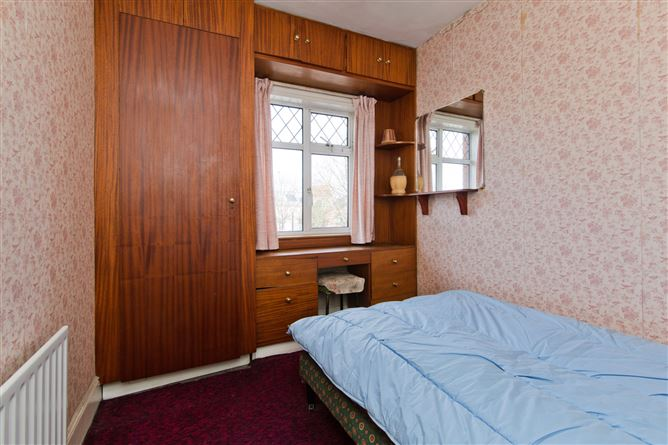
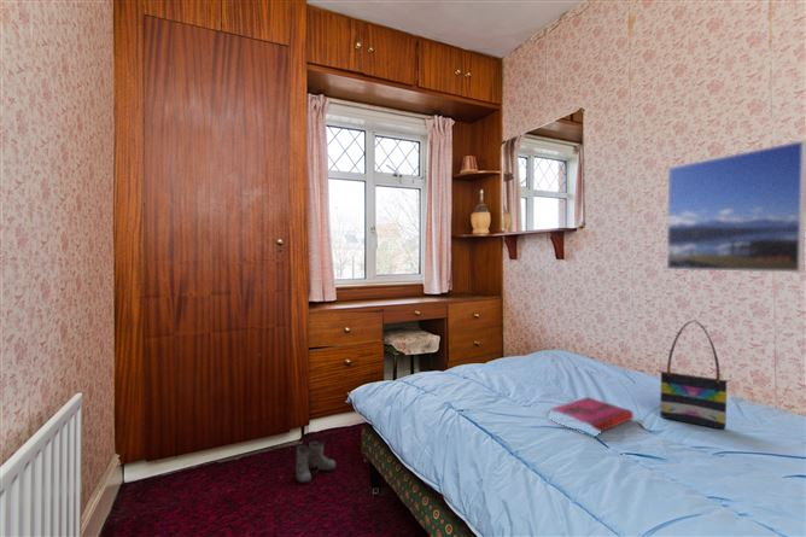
+ boots [293,440,337,484]
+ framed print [665,139,806,274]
+ hardback book [550,396,635,433]
+ tote bag [655,319,729,430]
